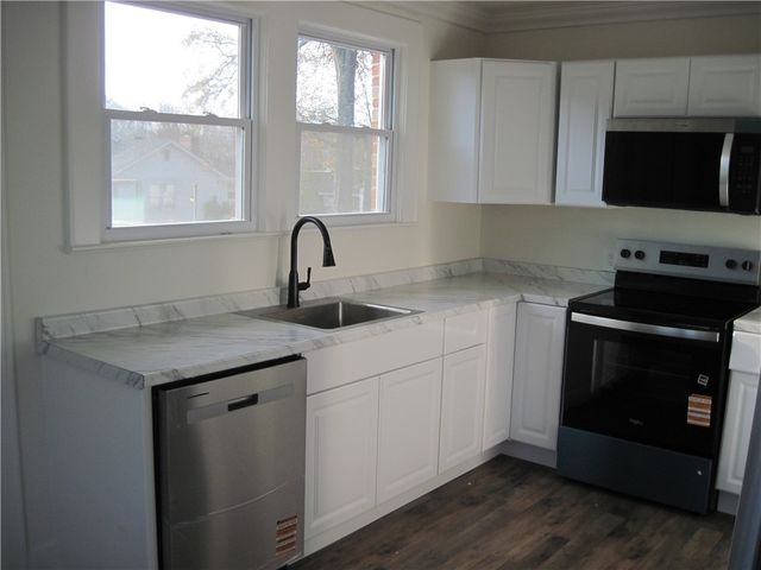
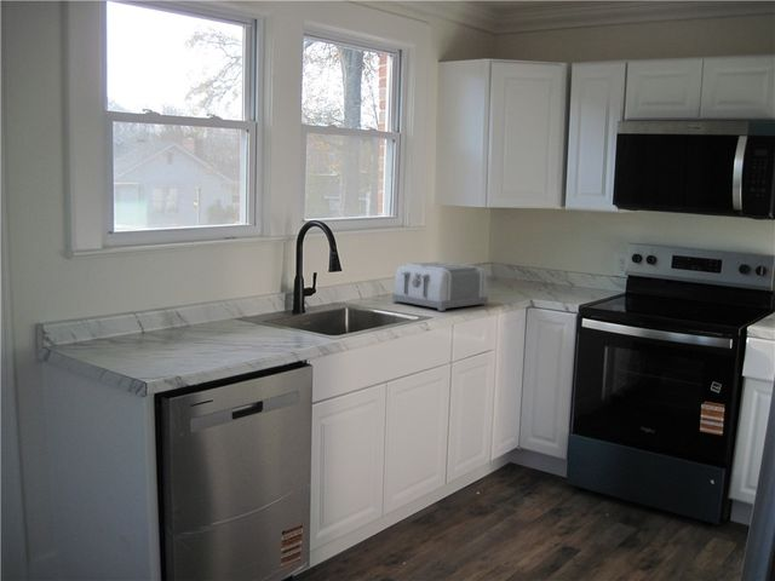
+ toaster [391,260,489,312]
